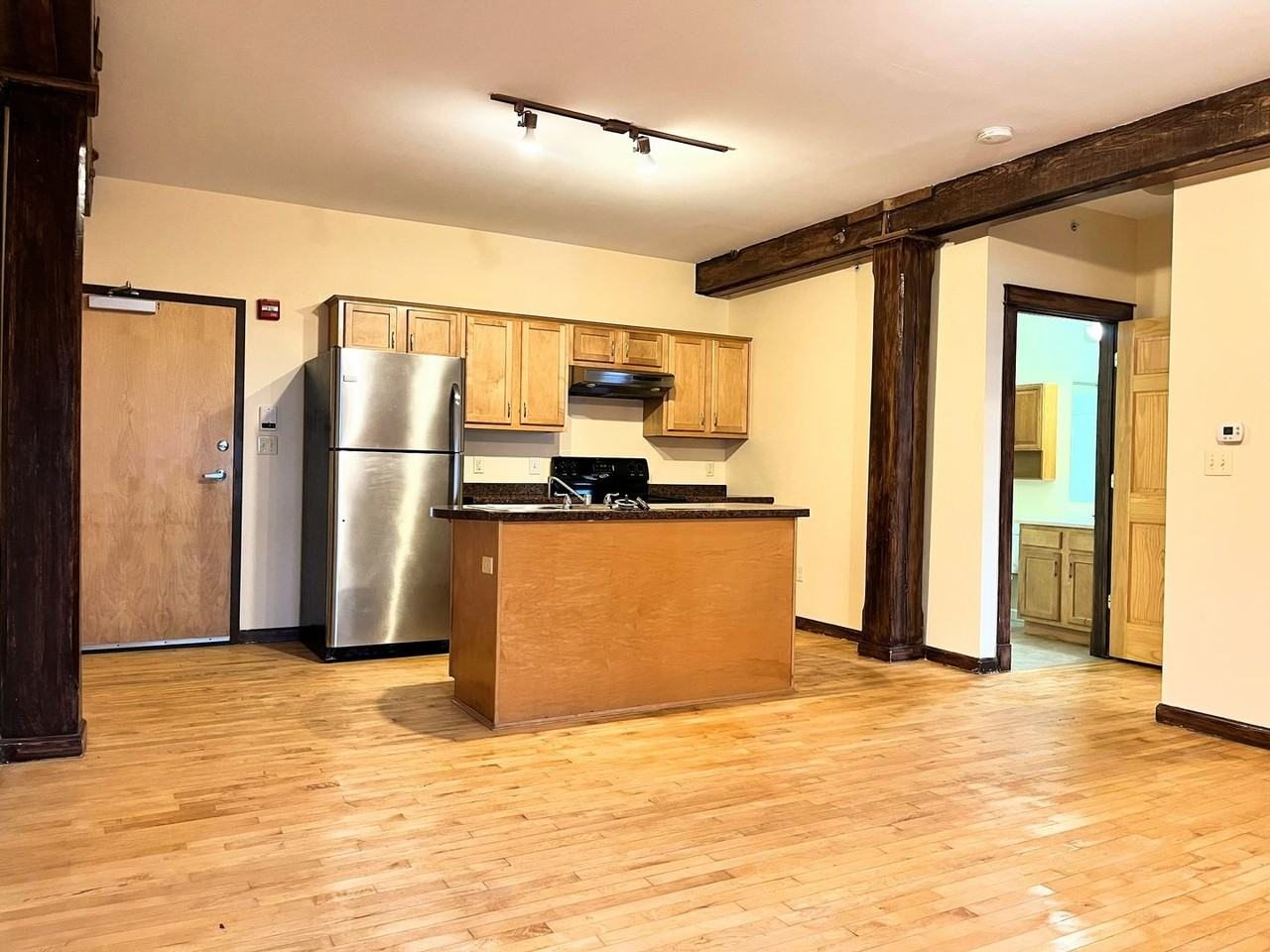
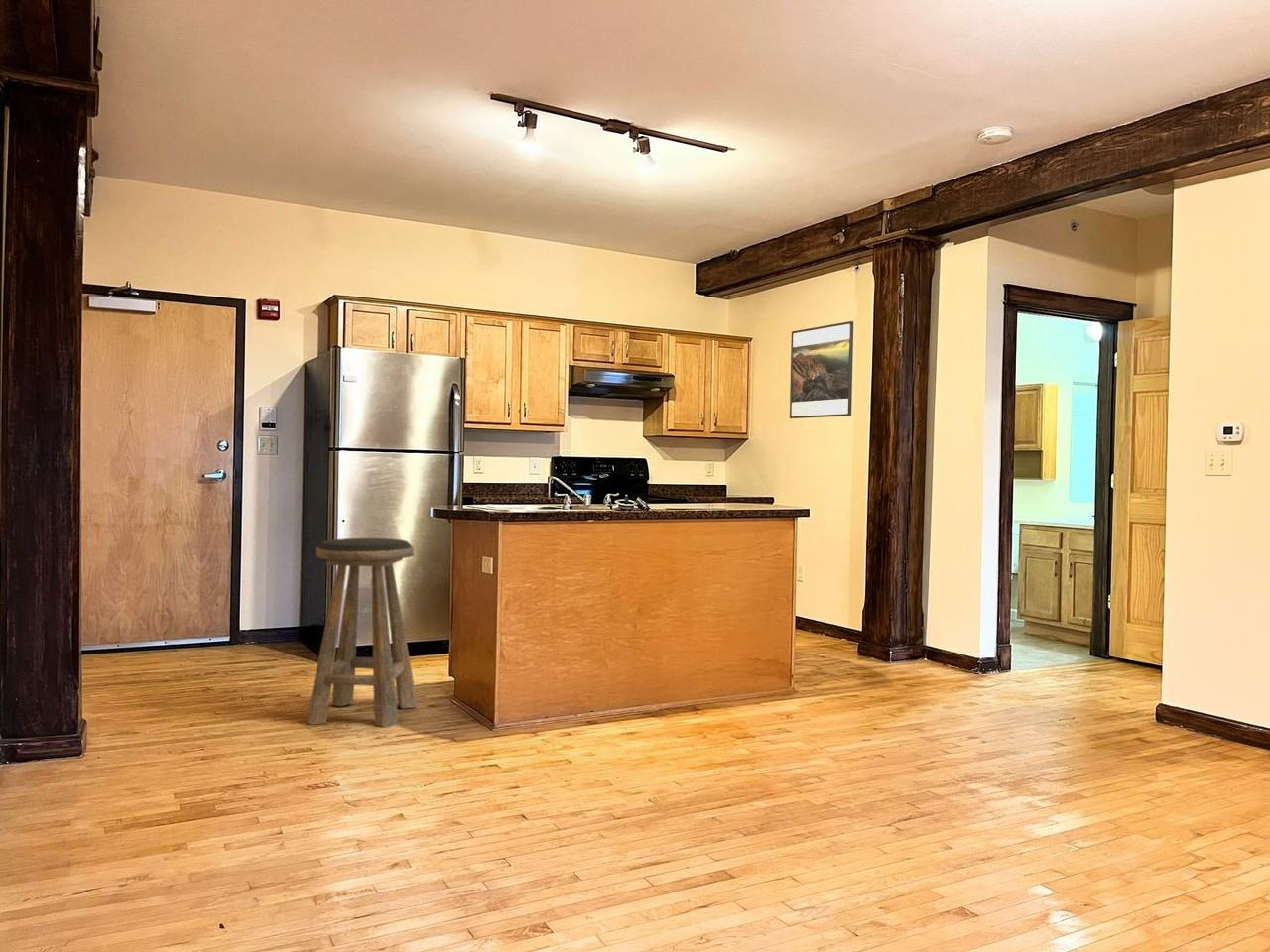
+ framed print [789,320,854,419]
+ stool [307,537,418,729]
